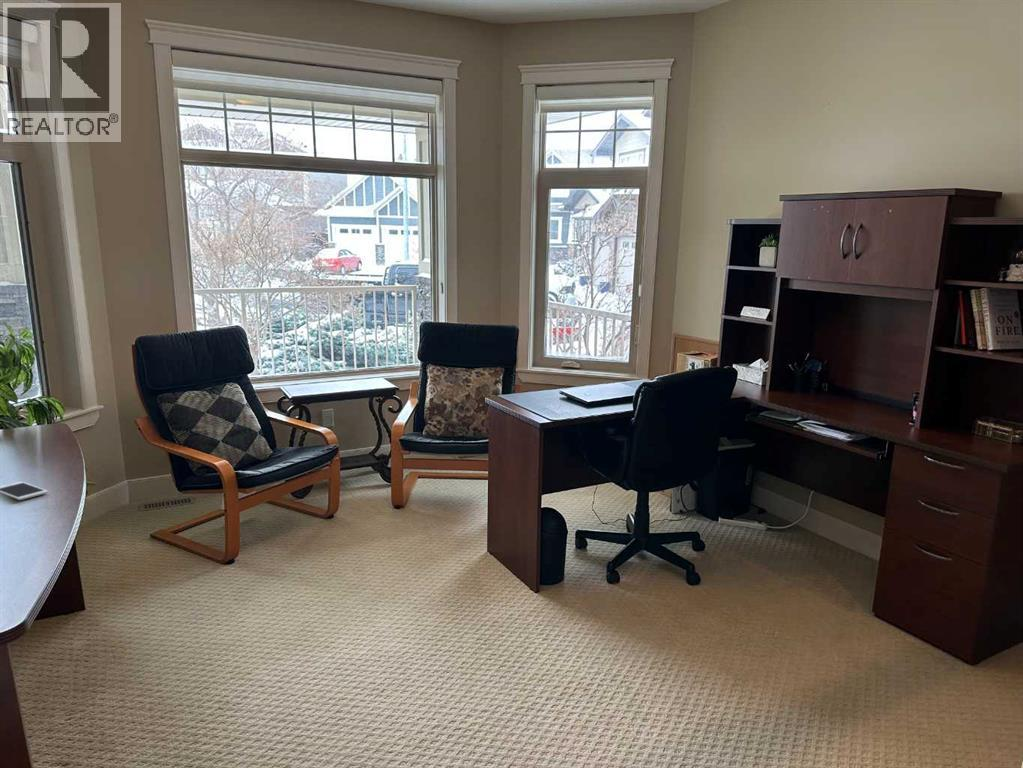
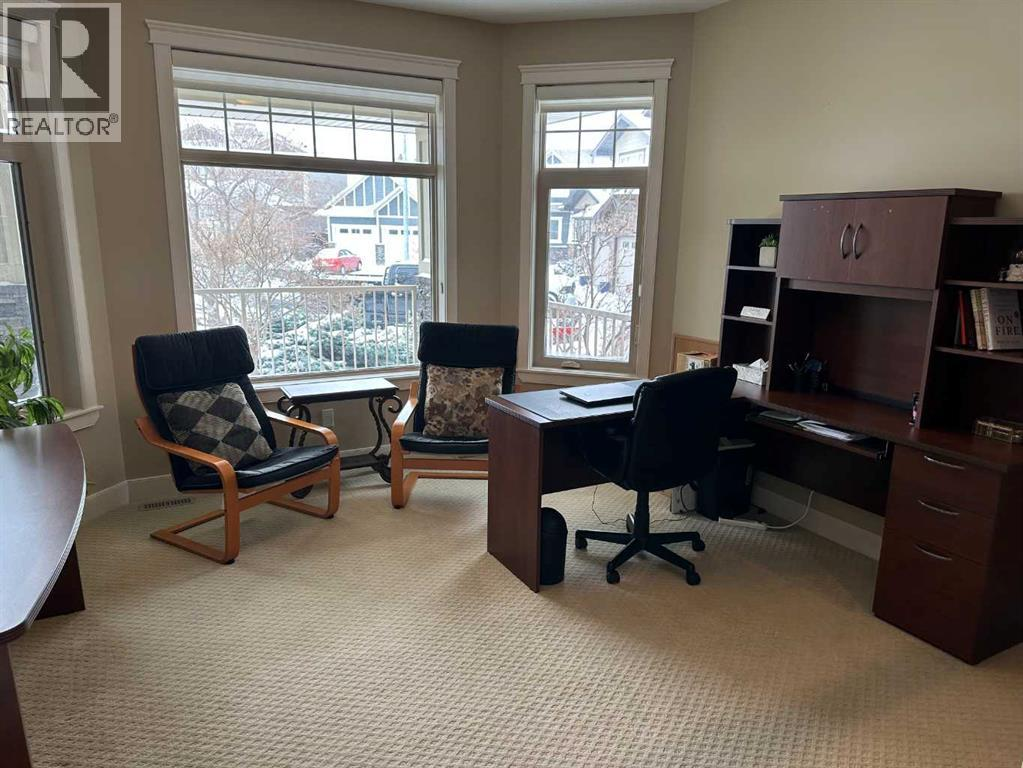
- cell phone [0,480,49,501]
